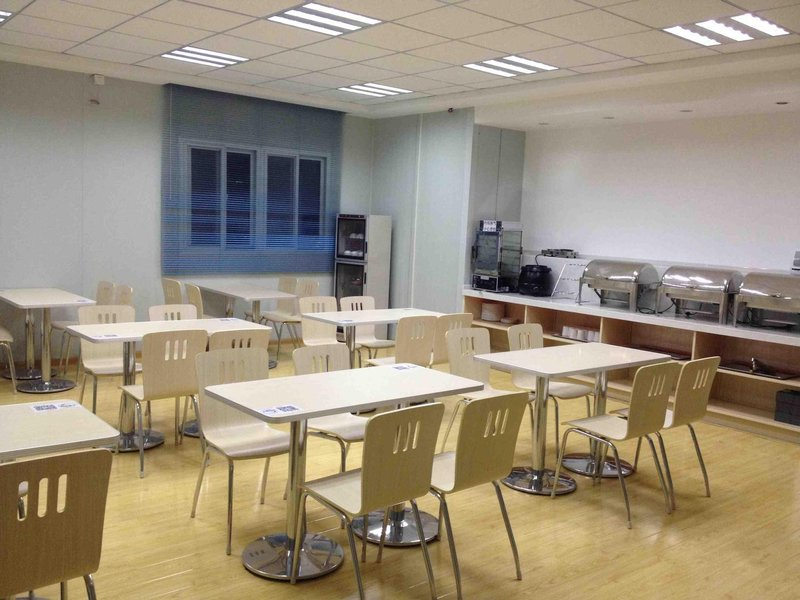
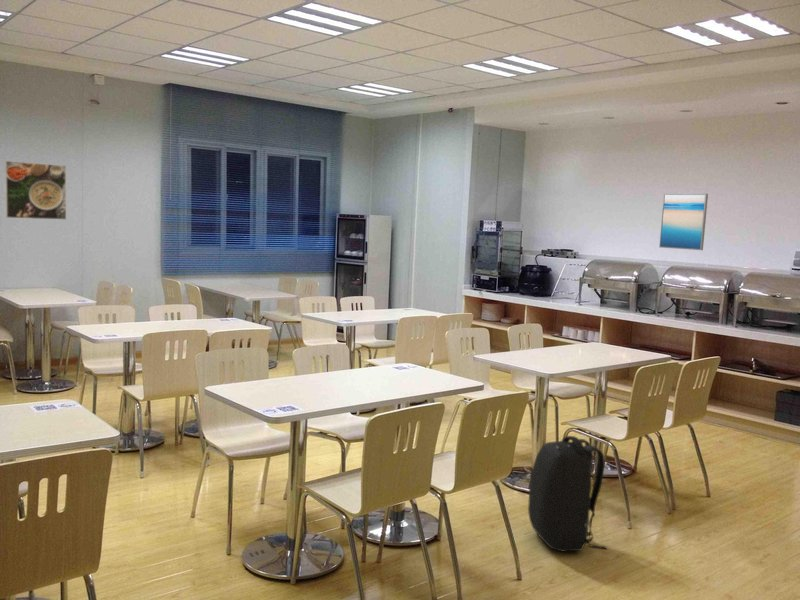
+ wall art [658,192,709,251]
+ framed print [4,160,67,221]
+ backpack [527,435,607,553]
